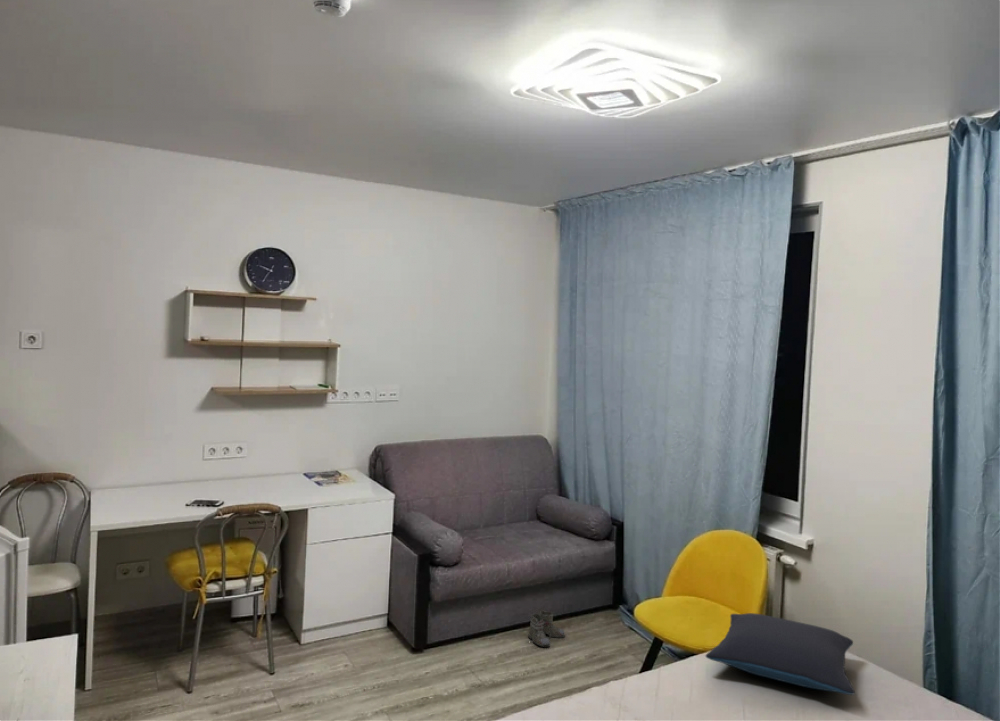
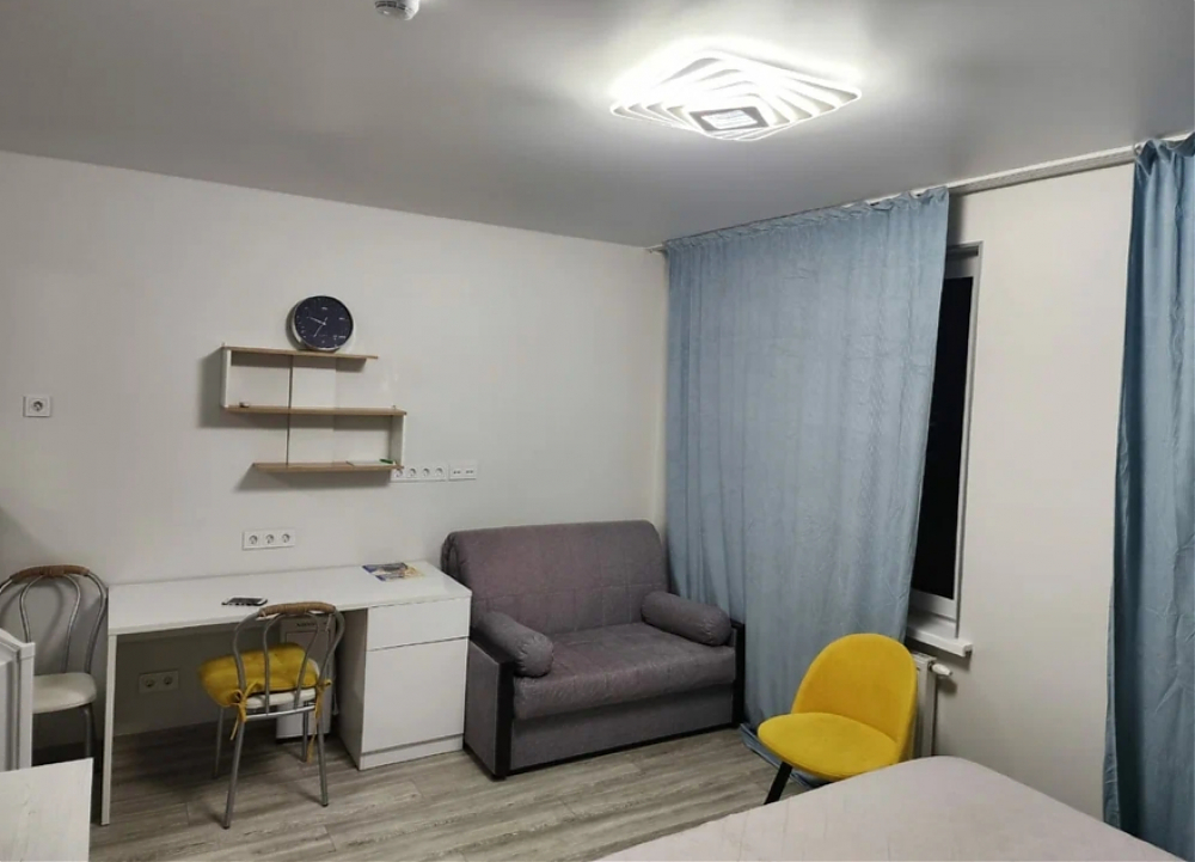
- pillow [705,612,856,696]
- boots [525,610,566,648]
